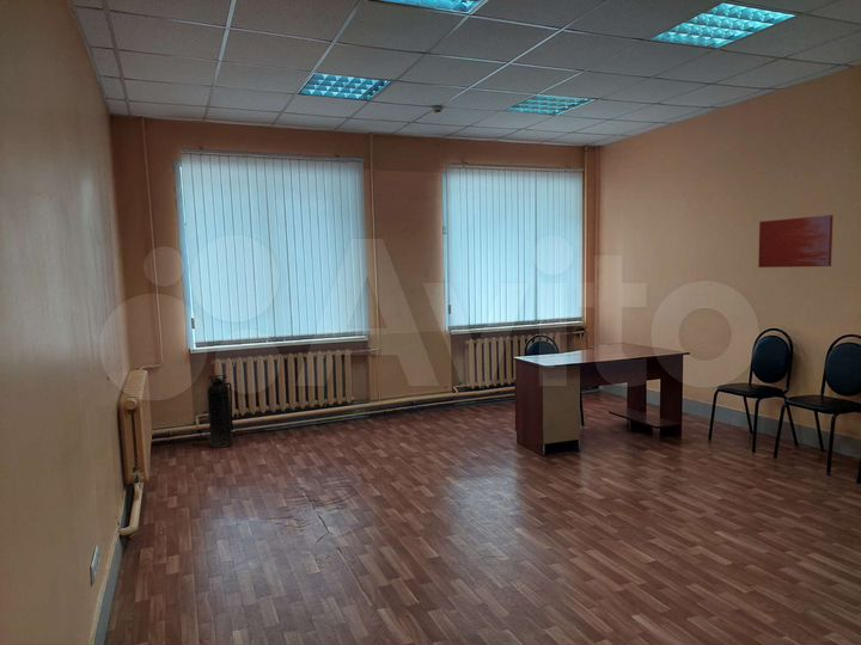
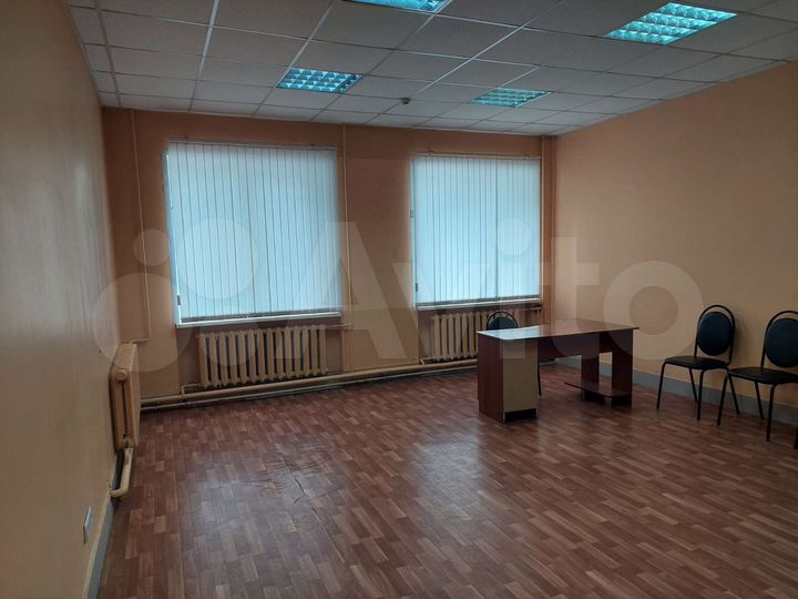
- fire extinguisher [206,374,234,449]
- wall art [757,214,835,269]
